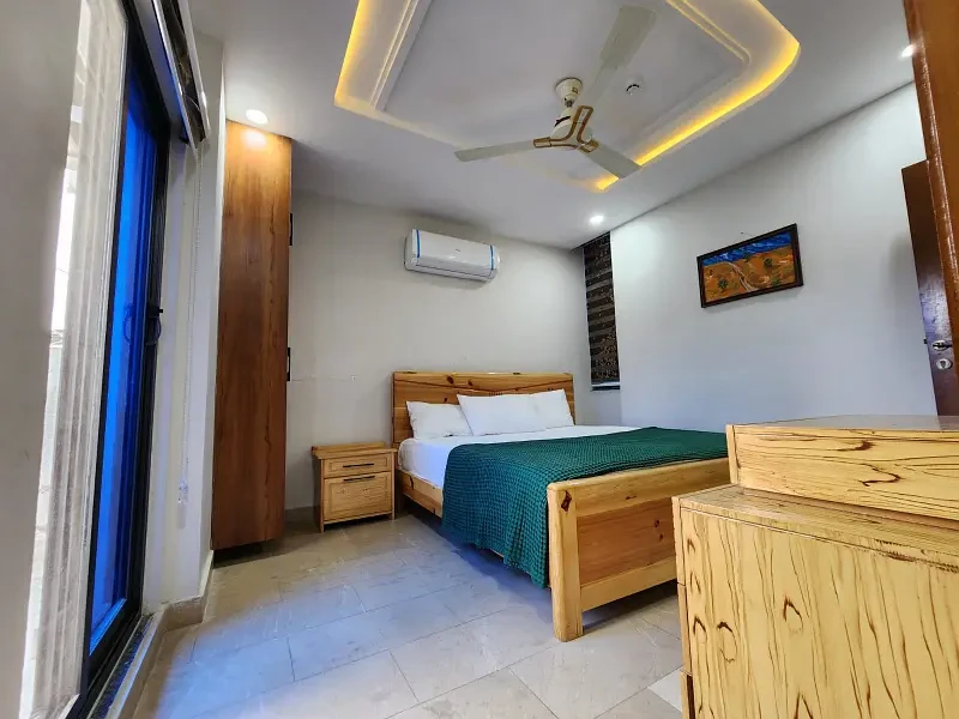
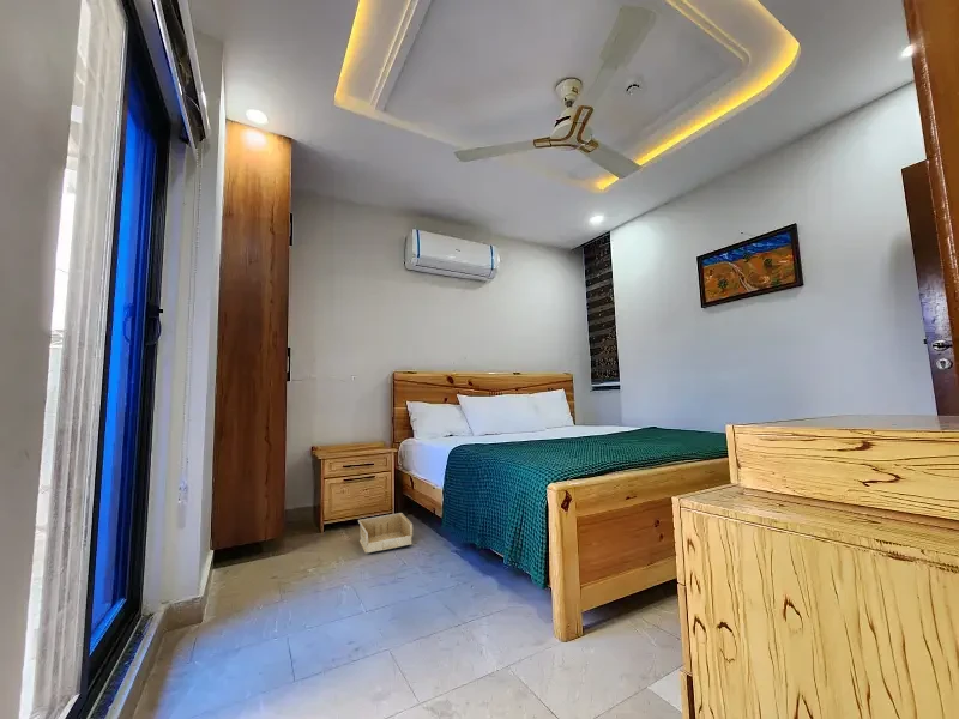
+ storage bin [357,512,414,555]
